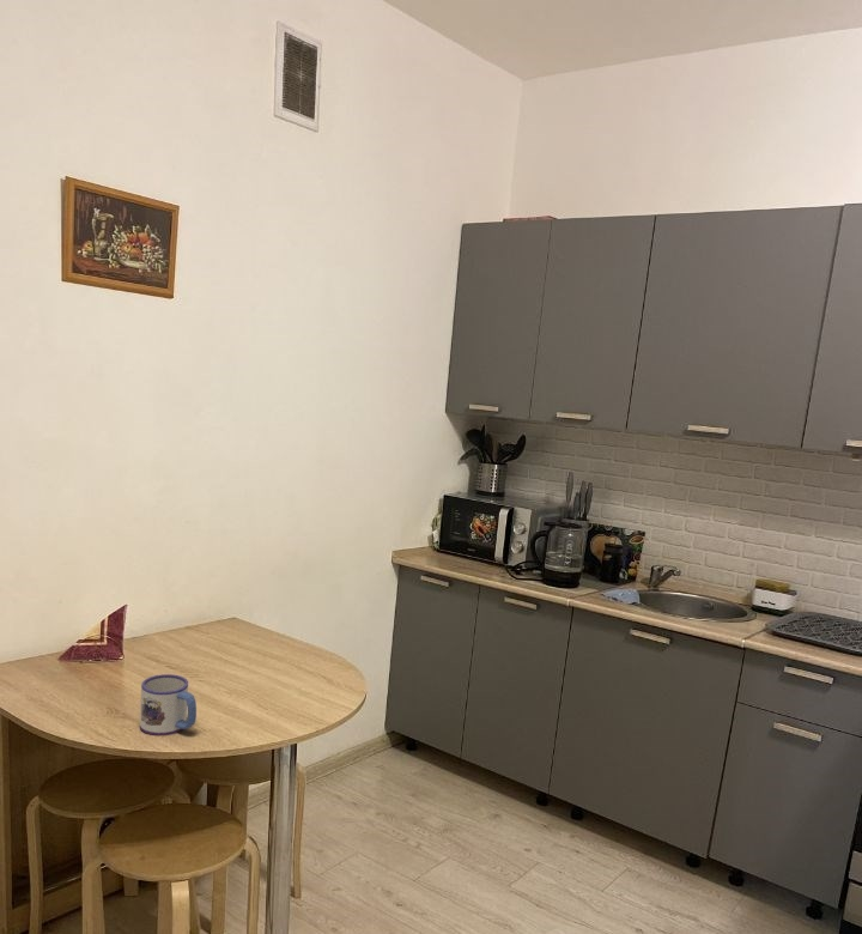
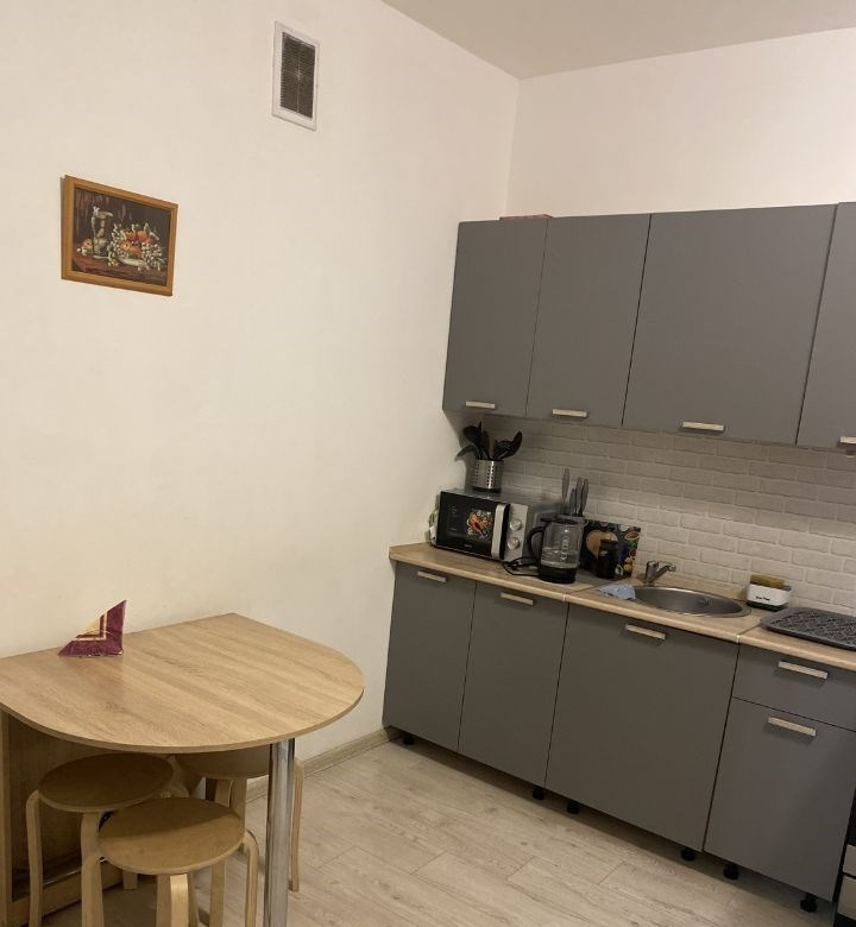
- mug [139,673,198,736]
